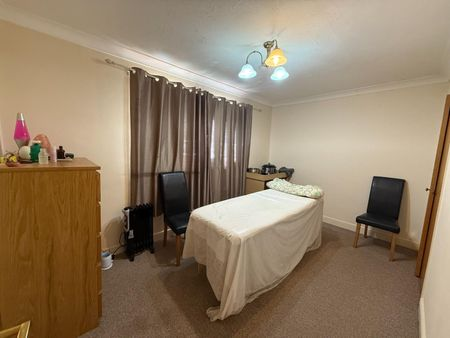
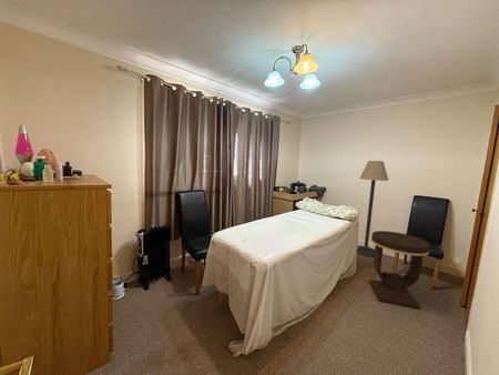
+ side table [368,230,431,311]
+ floor lamp [356,160,389,257]
